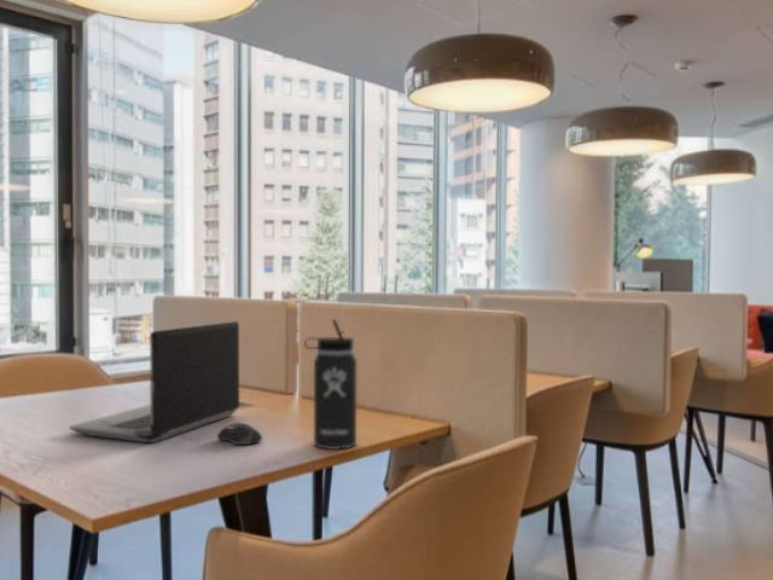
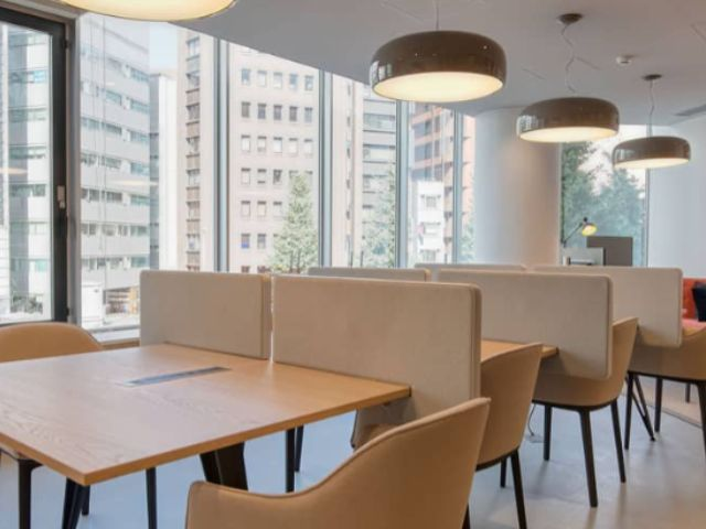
- laptop computer [69,320,240,445]
- computer mouse [216,422,263,446]
- thermos bottle [303,318,358,451]
